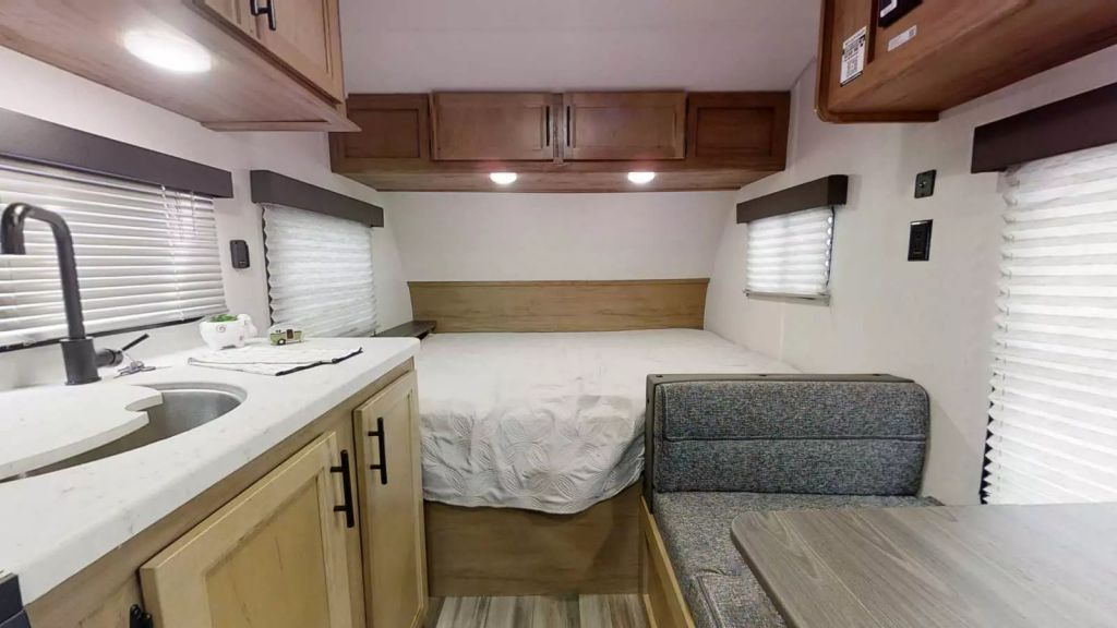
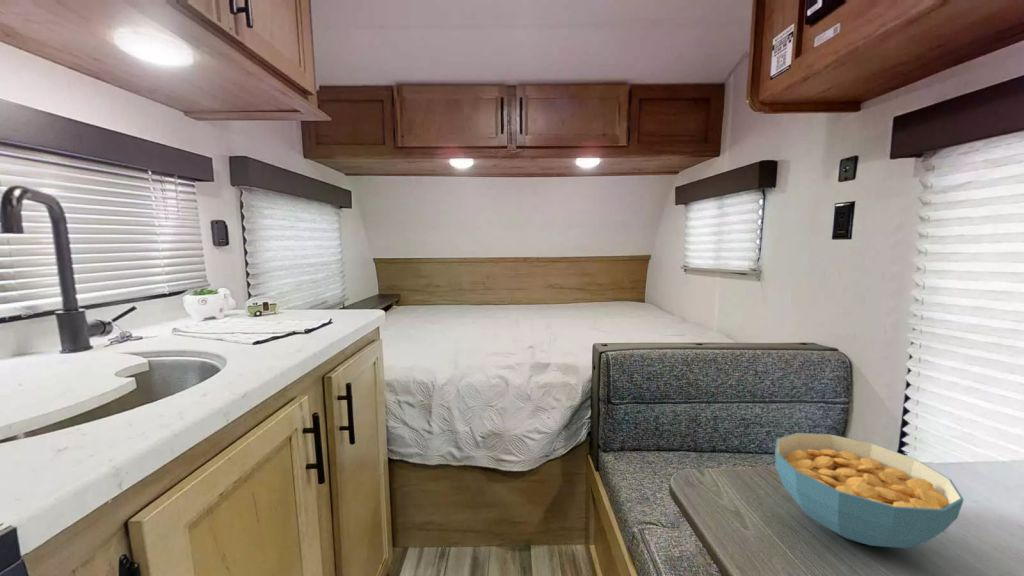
+ cereal bowl [774,432,965,549]
